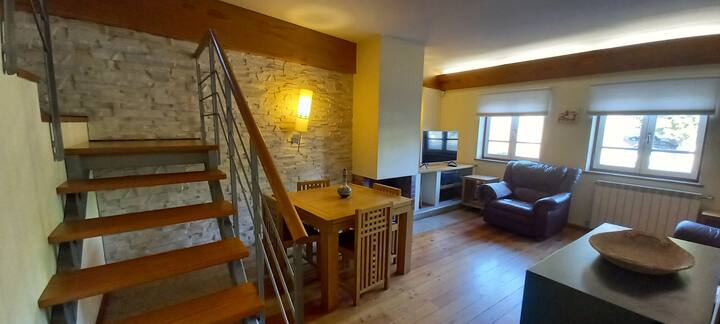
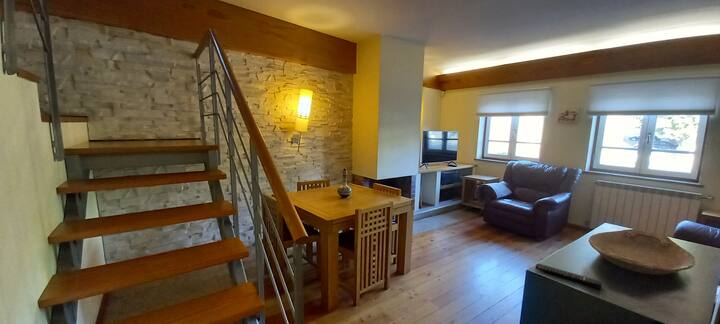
+ remote control [535,262,603,289]
